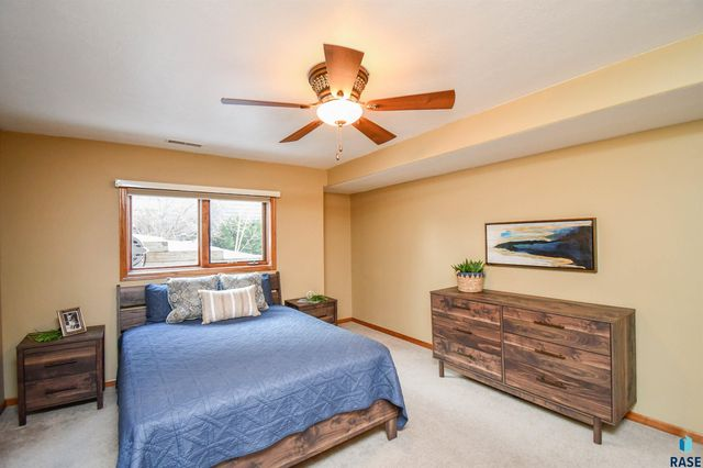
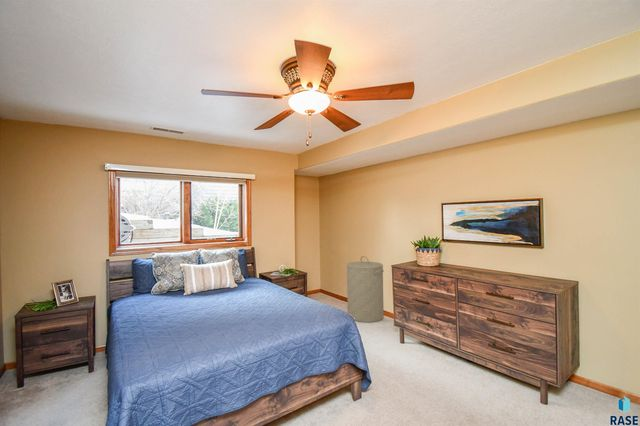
+ laundry hamper [346,255,385,323]
